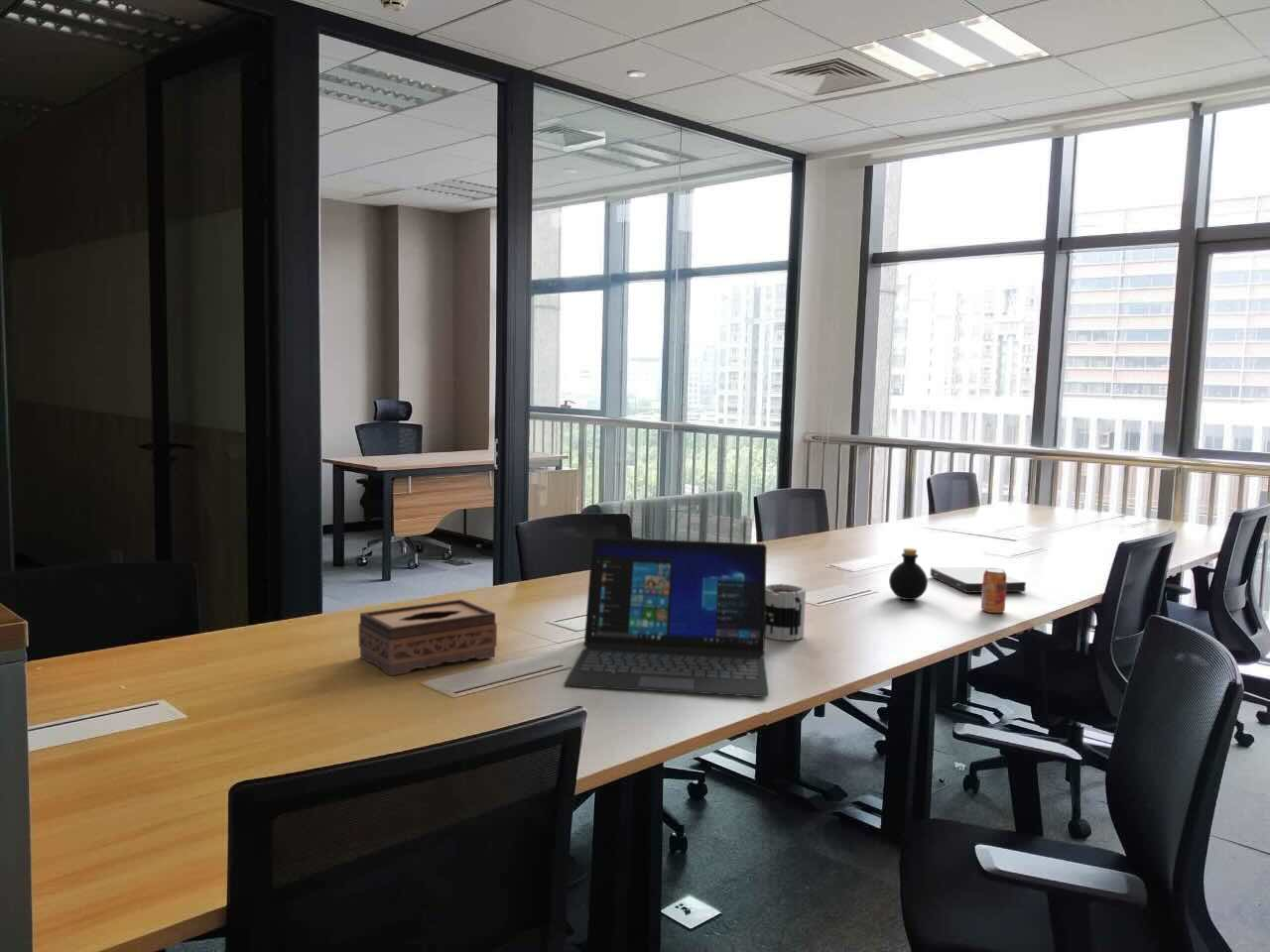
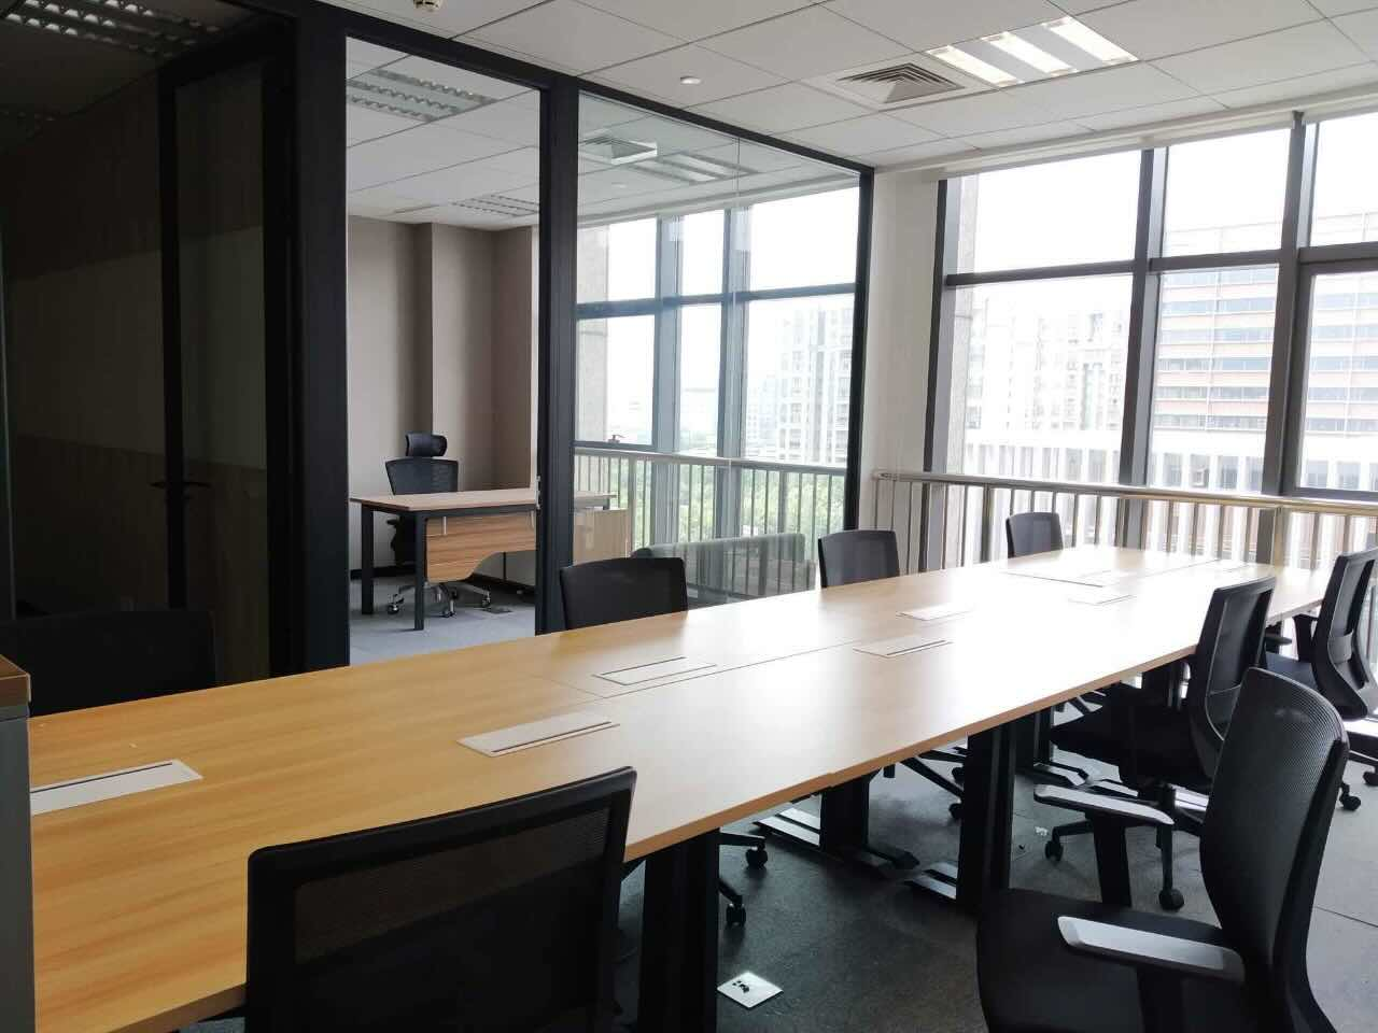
- book [930,566,1027,594]
- beverage can [980,567,1008,614]
- tissue box [358,598,498,676]
- bottle [888,547,929,601]
- laptop [564,536,770,698]
- mug [765,583,807,642]
